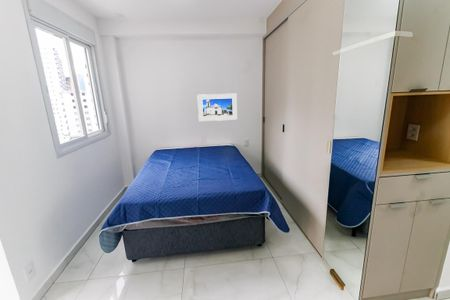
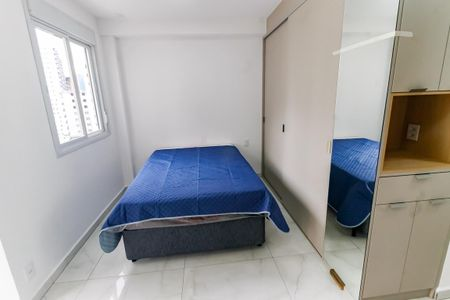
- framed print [196,93,238,122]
